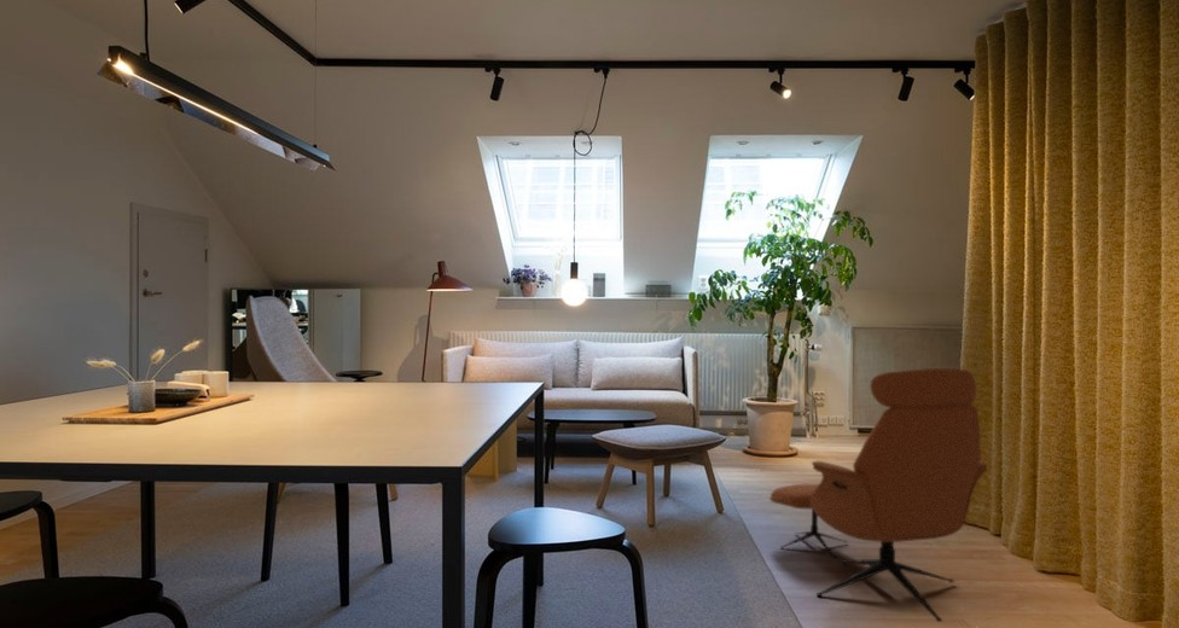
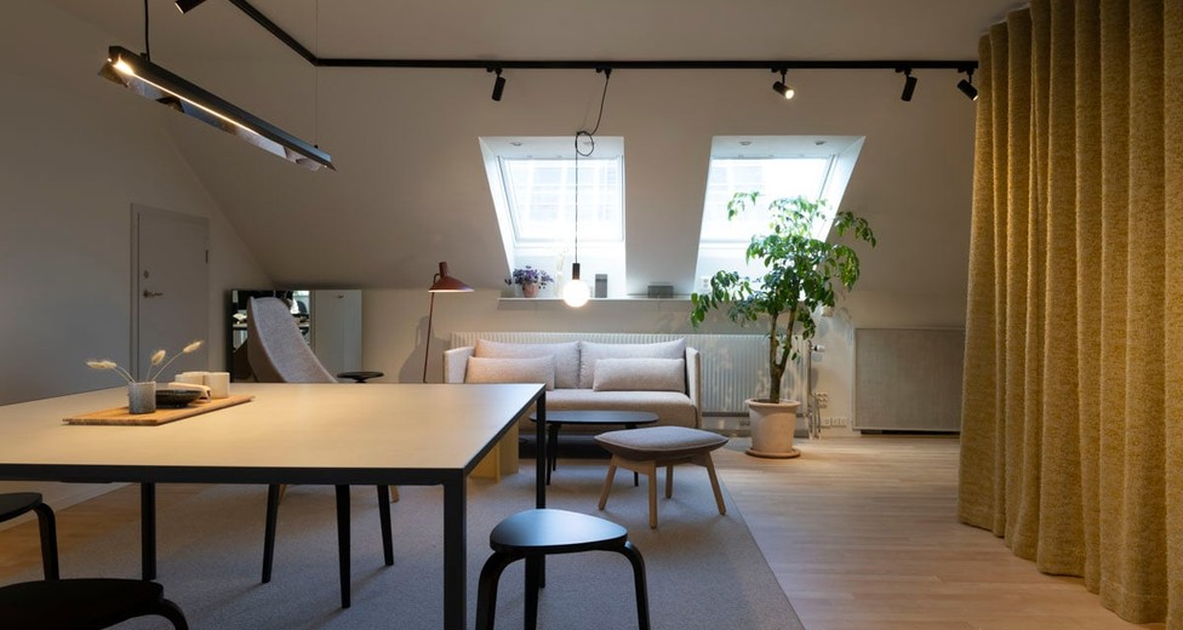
- lounge chair [769,367,989,623]
